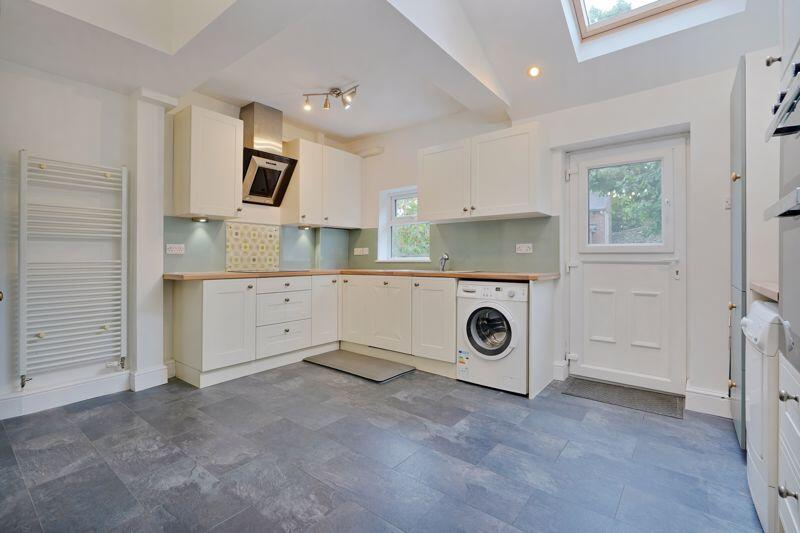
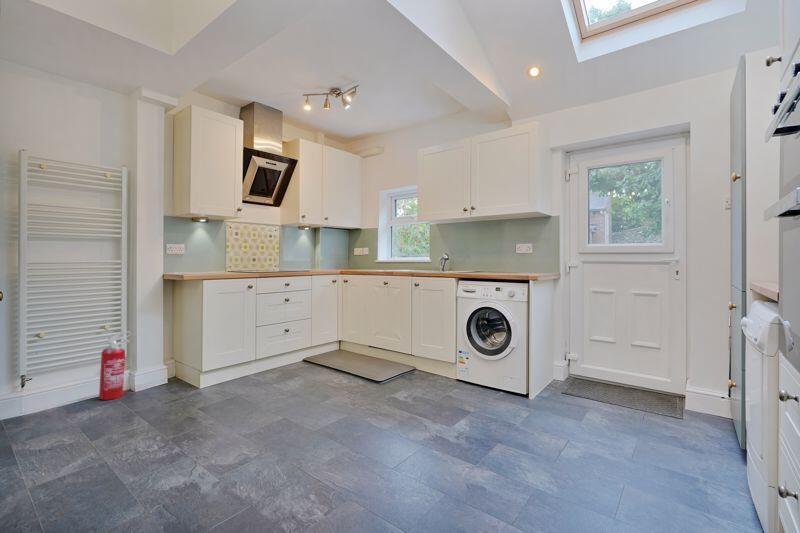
+ fire extinguisher [98,329,132,401]
